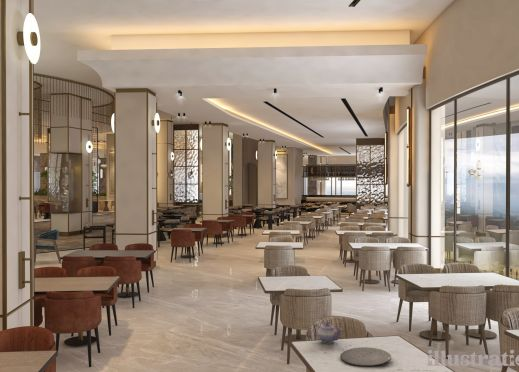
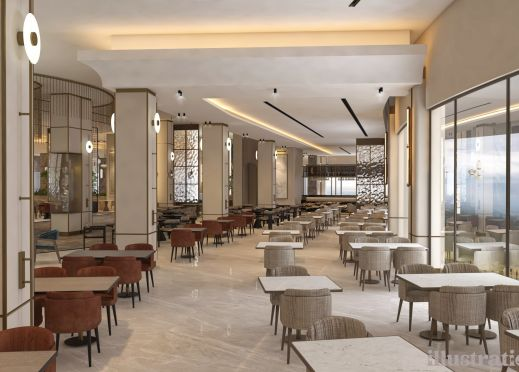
- plate [339,346,392,368]
- teapot [312,321,343,344]
